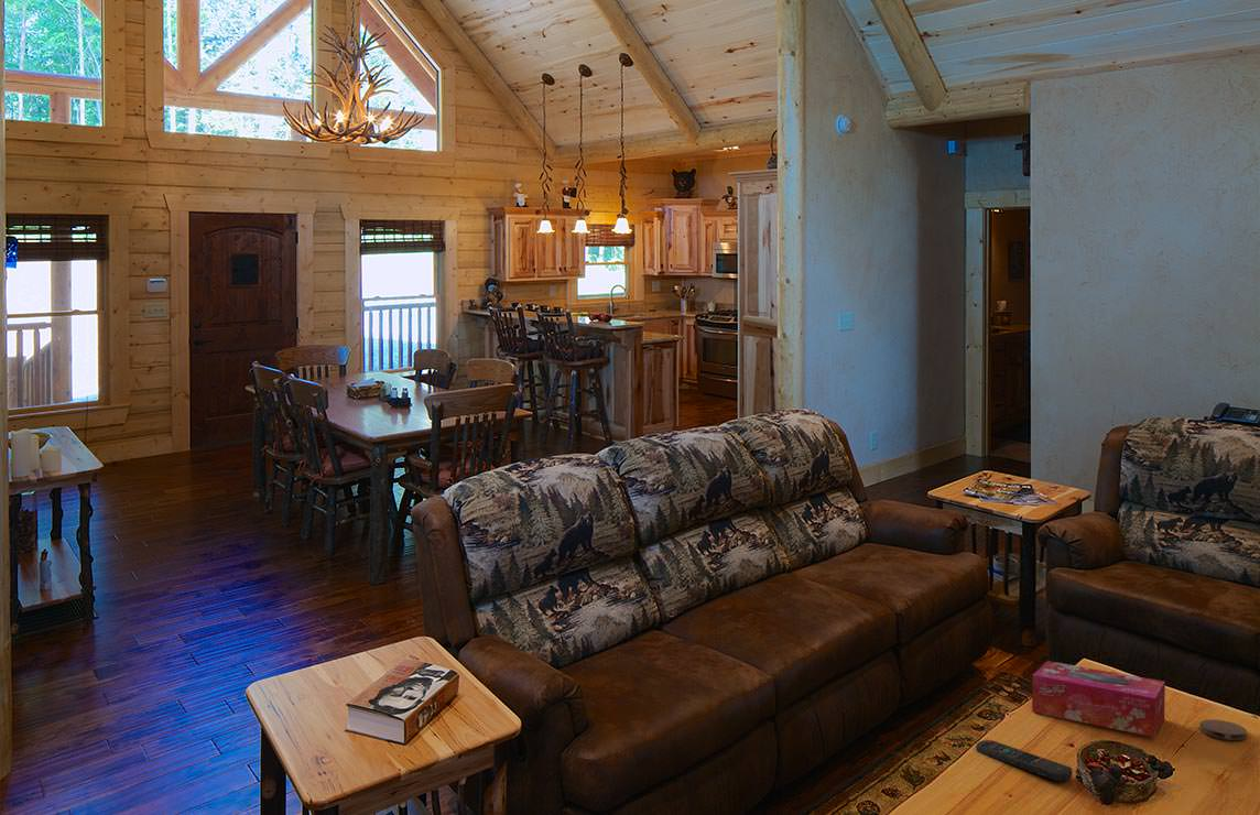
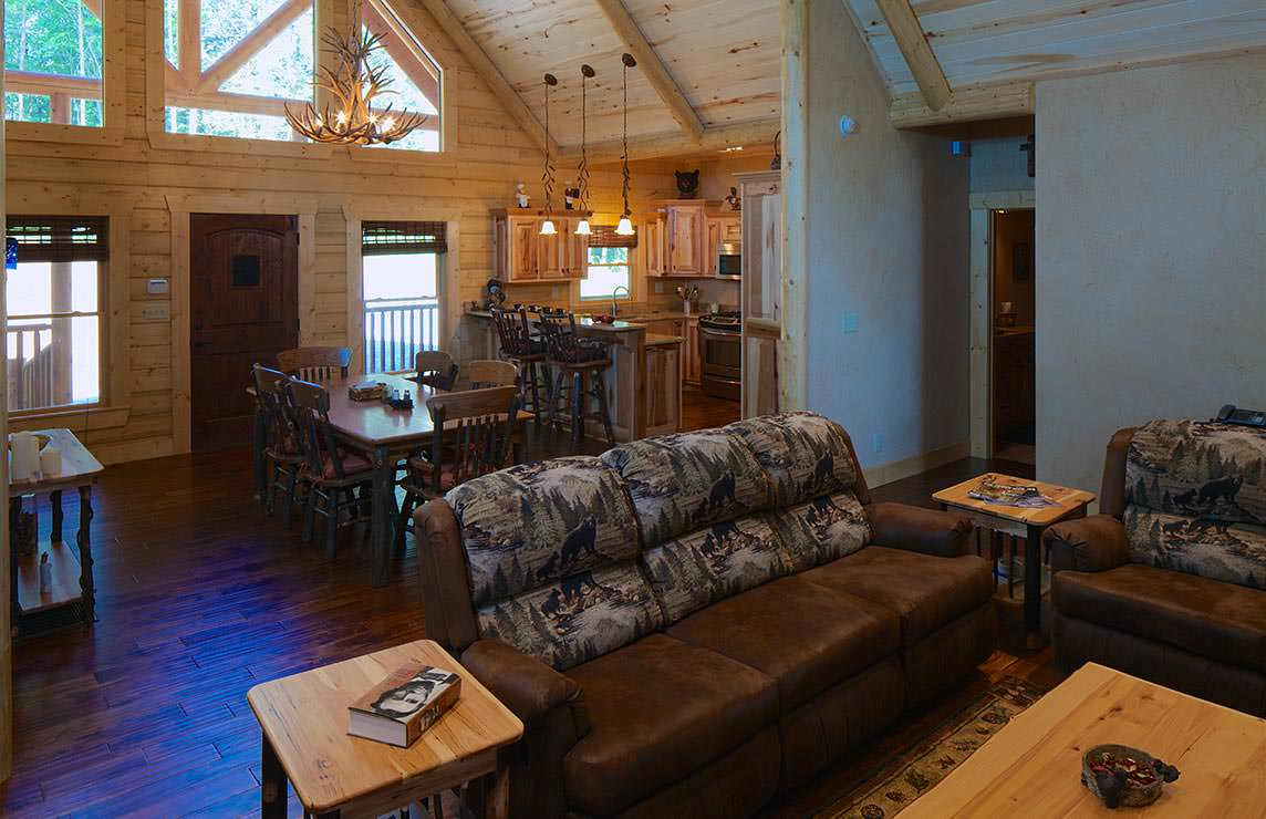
- coaster [1199,718,1248,741]
- tissue box [1031,660,1166,738]
- remote control [975,739,1073,782]
